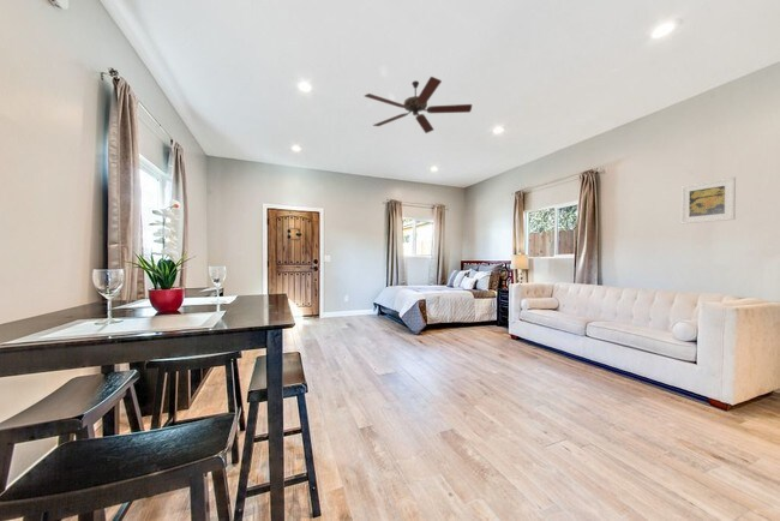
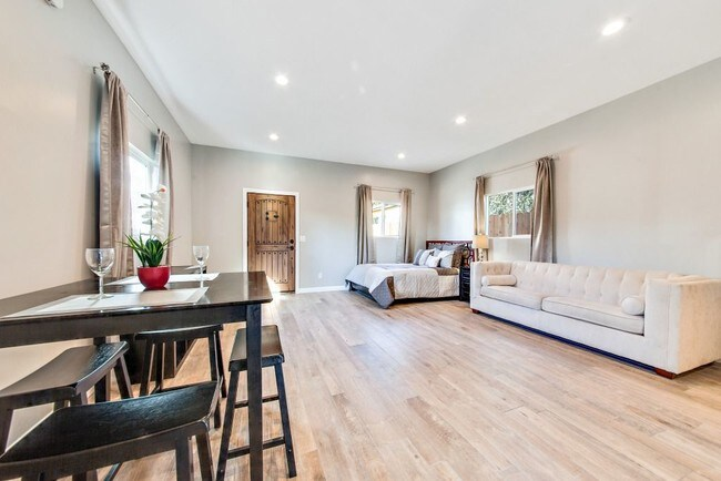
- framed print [680,176,737,226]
- ceiling fan [364,76,473,134]
